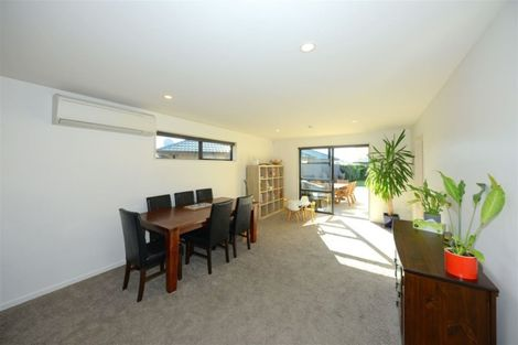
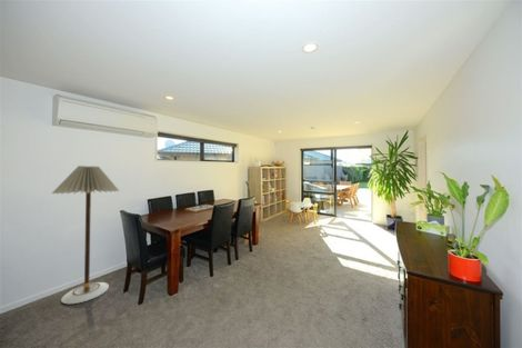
+ floor lamp [51,165,120,305]
